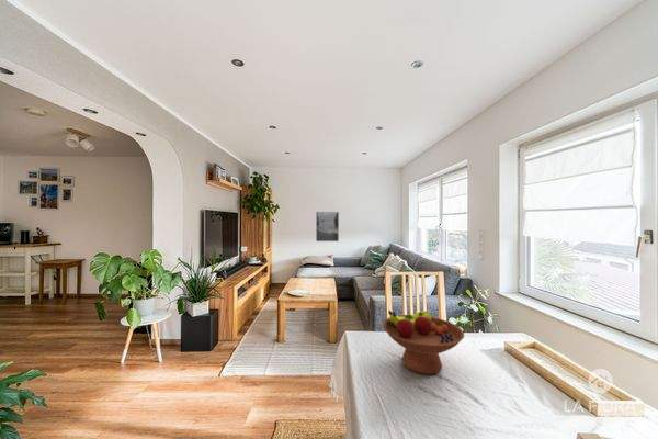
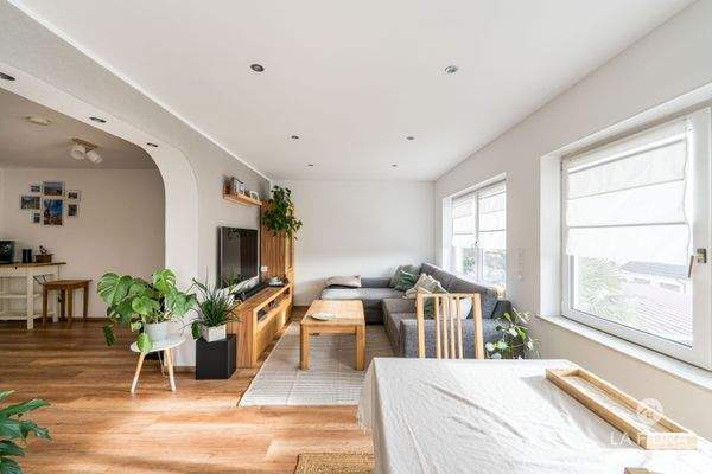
- fruit bowl [382,309,465,375]
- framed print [315,211,340,243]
